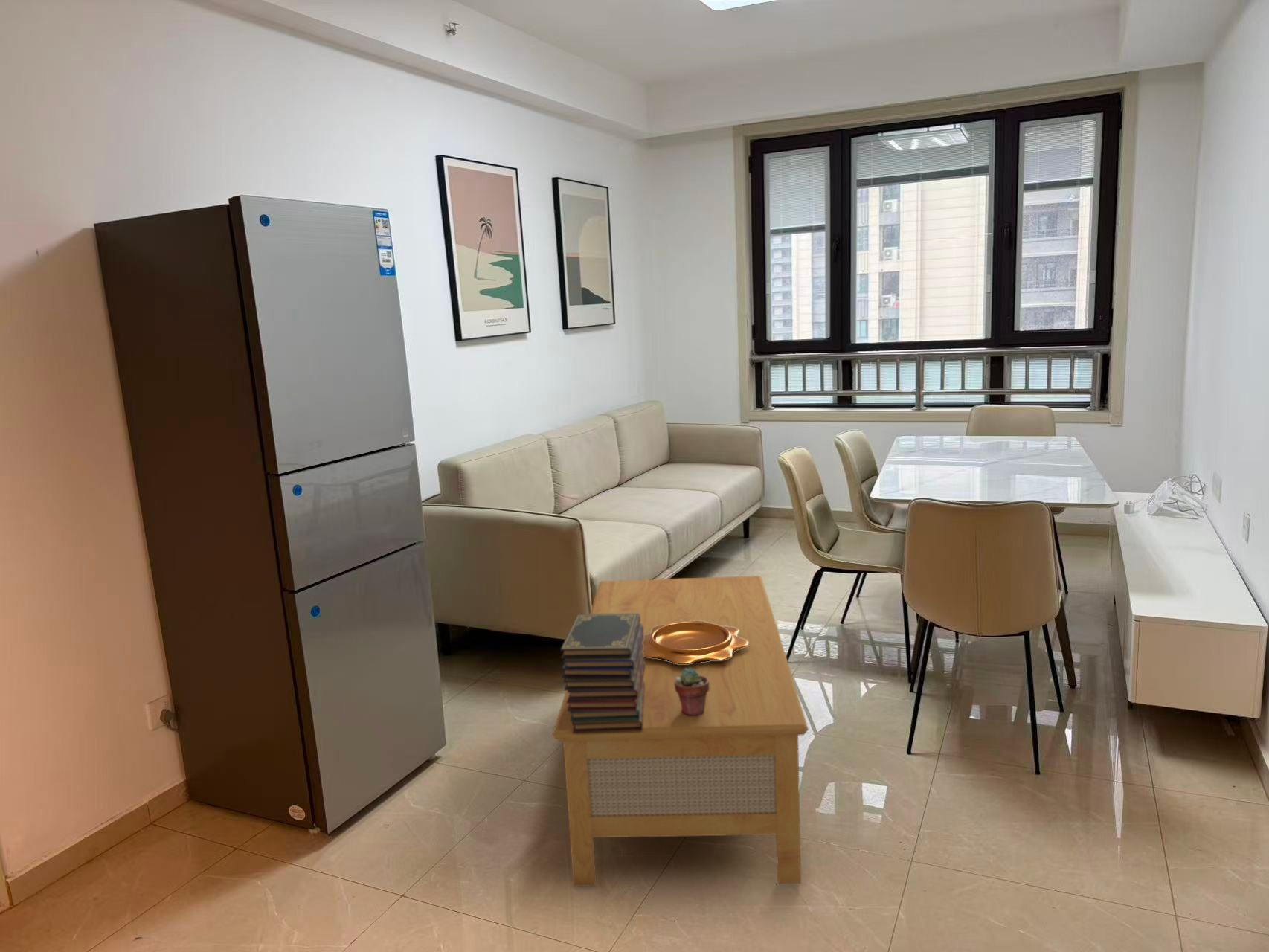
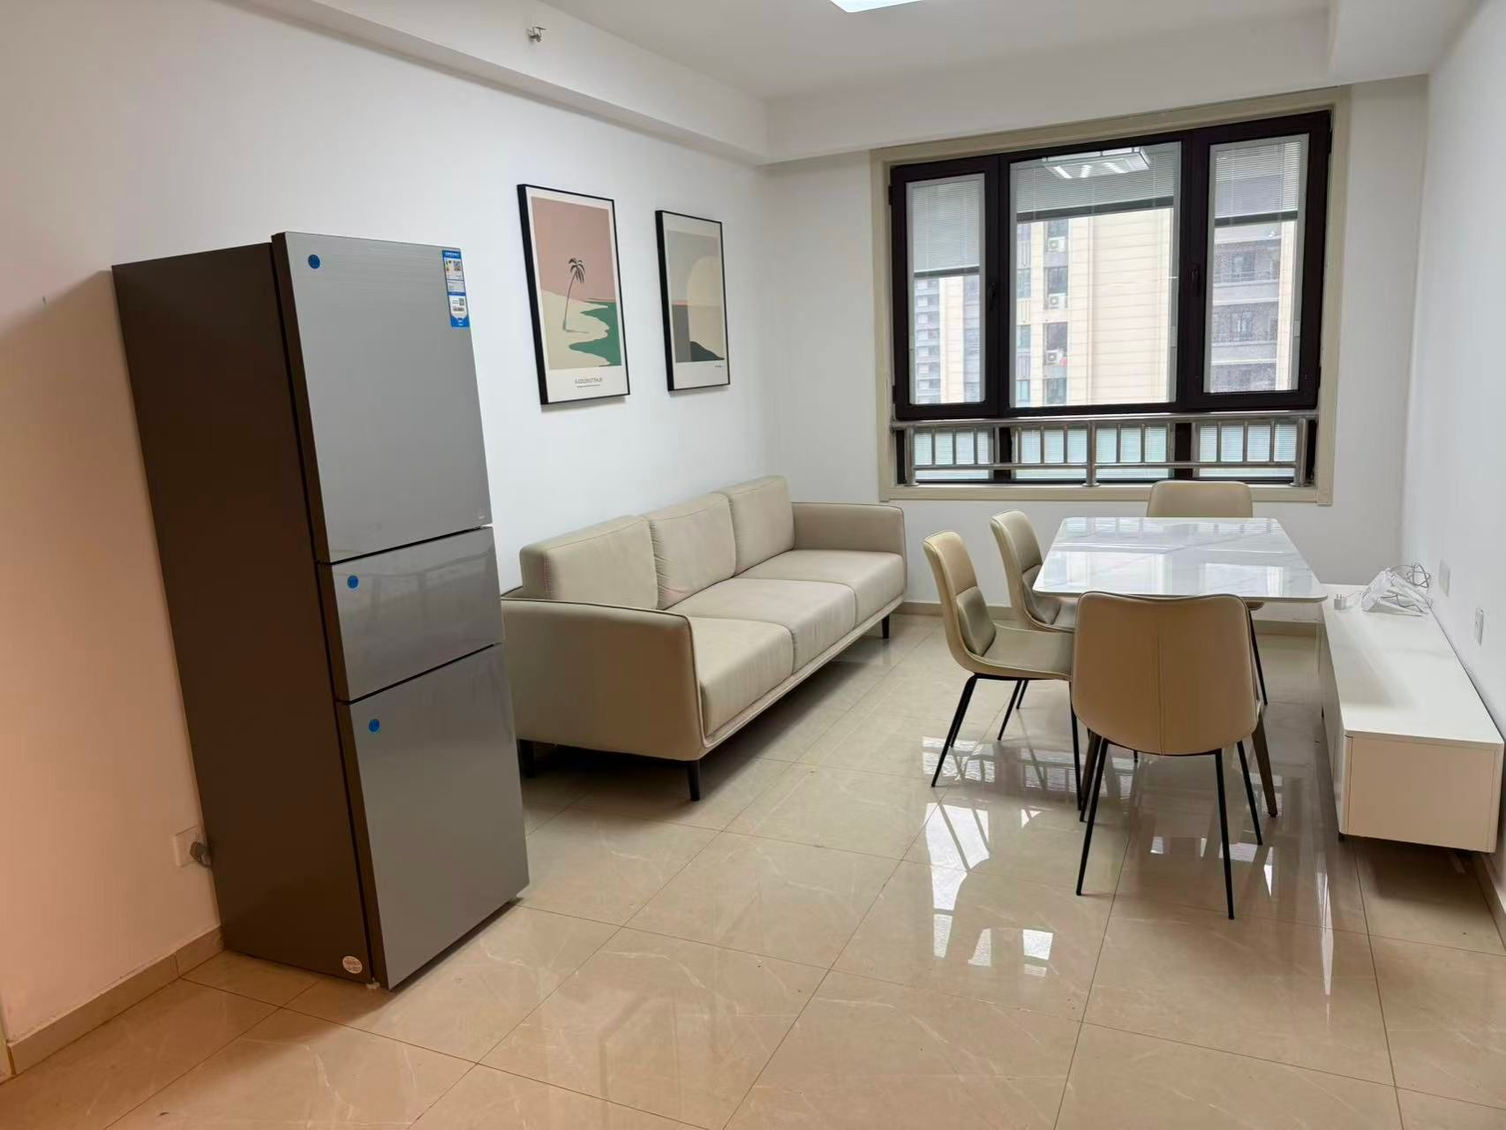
- book stack [560,614,645,733]
- decorative bowl [643,620,748,664]
- coffee table [551,575,809,887]
- potted succulent [675,668,710,716]
